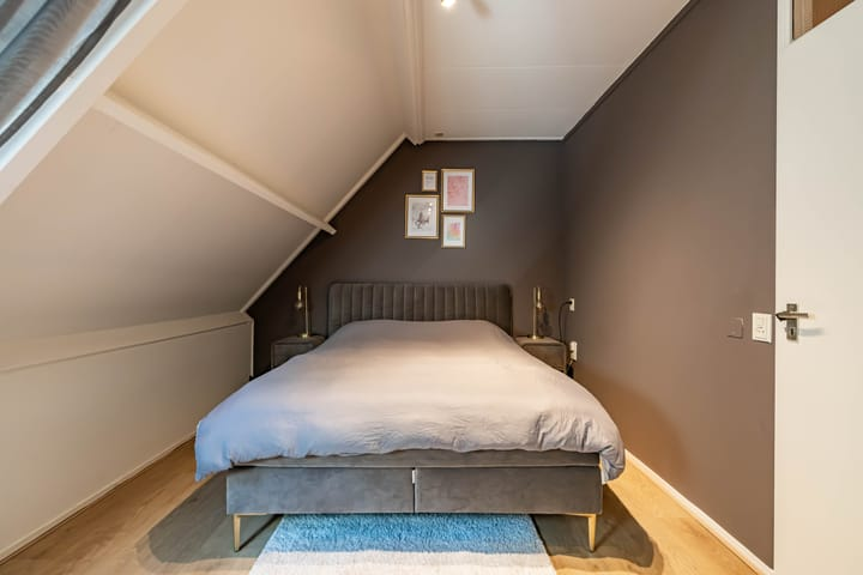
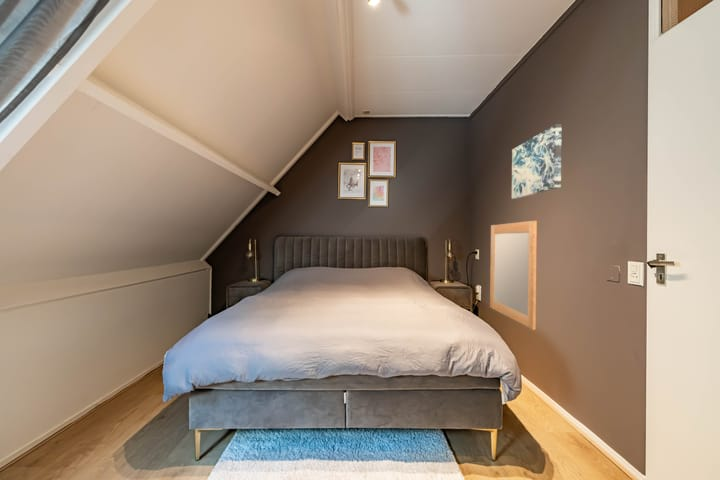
+ wall art [511,123,563,200]
+ home mirror [489,220,538,331]
